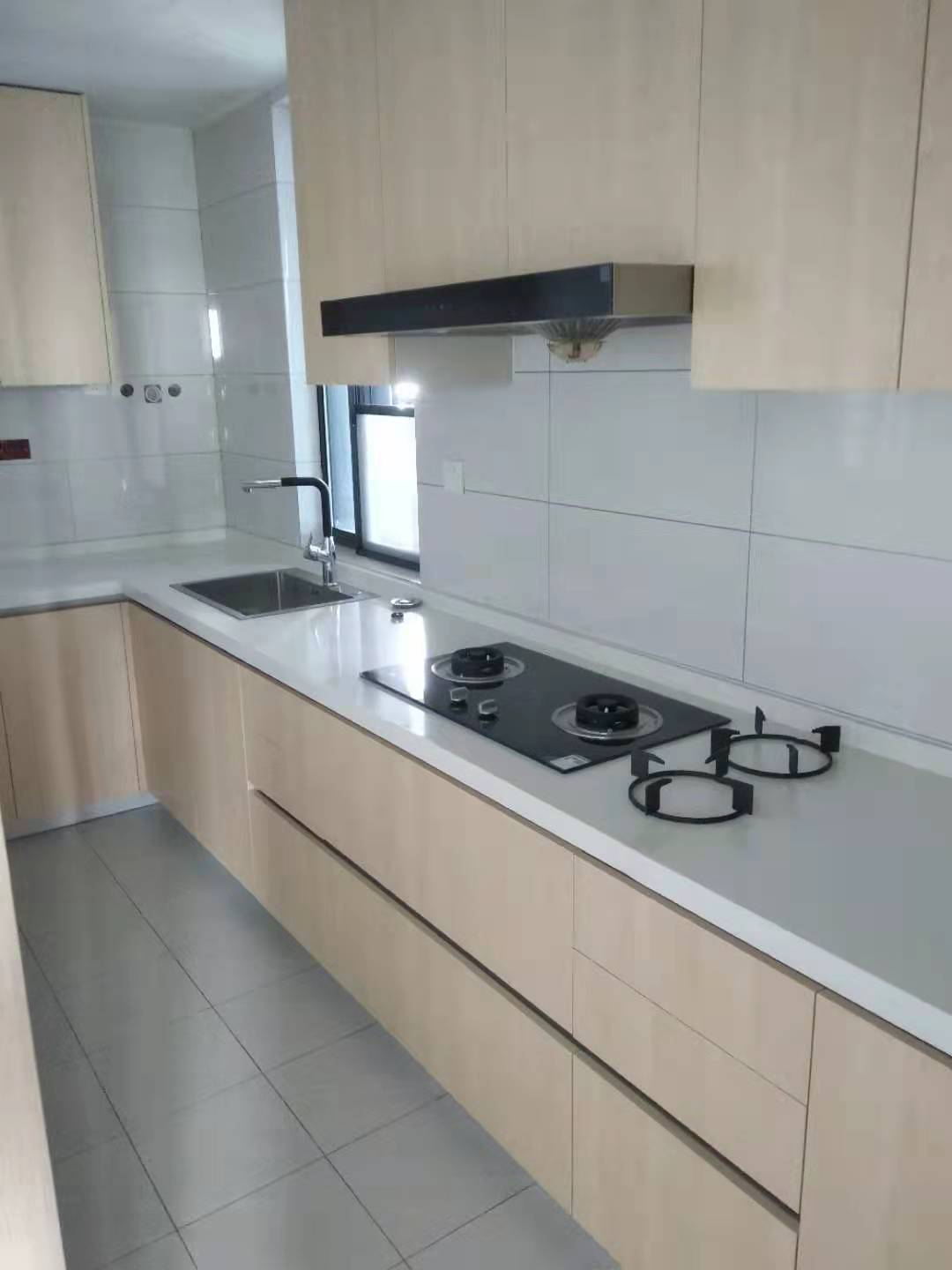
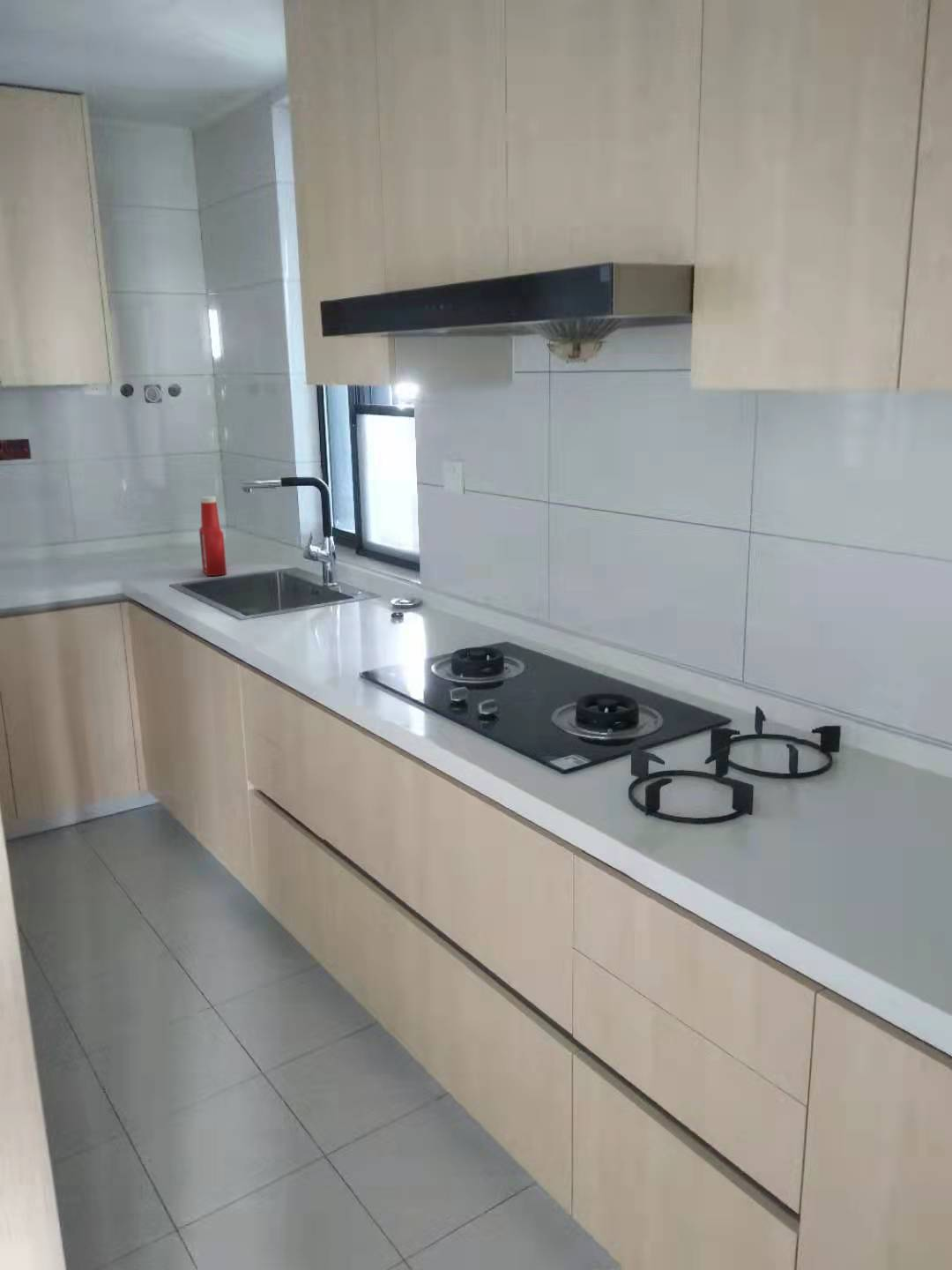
+ soap bottle [198,496,227,577]
